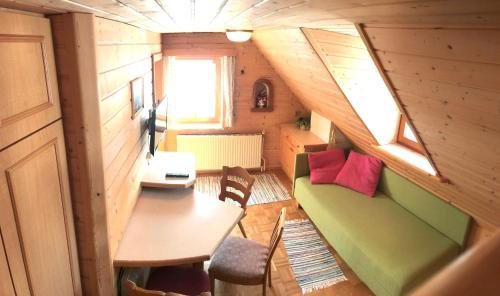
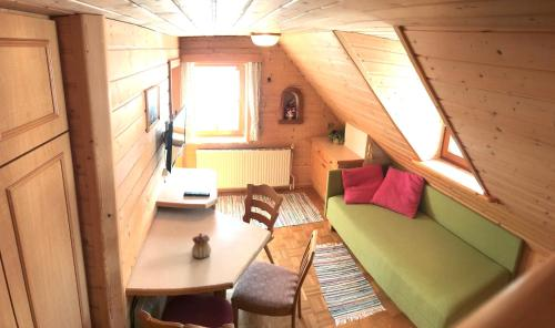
+ teapot [191,232,212,259]
